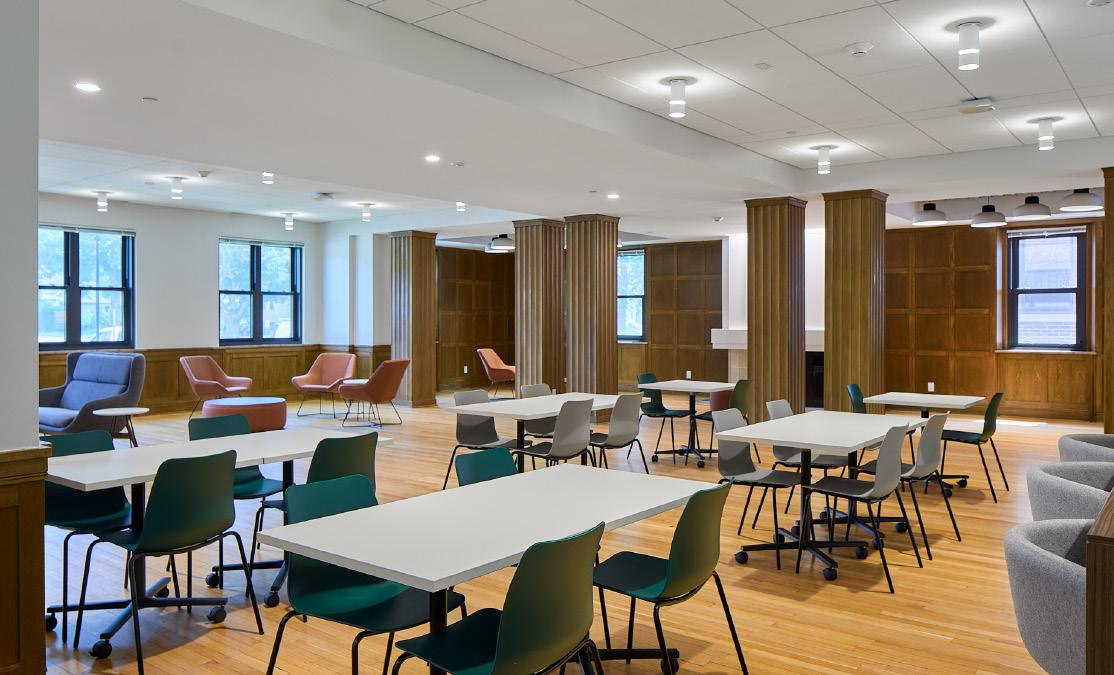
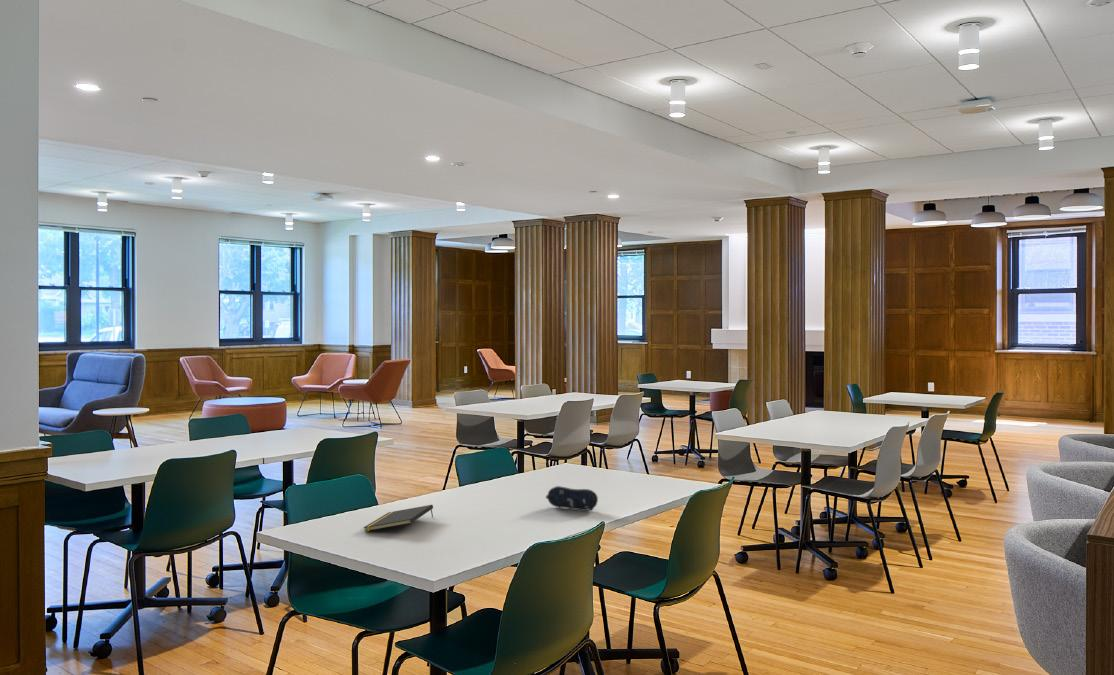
+ notepad [362,504,434,533]
+ pencil case [545,485,599,512]
